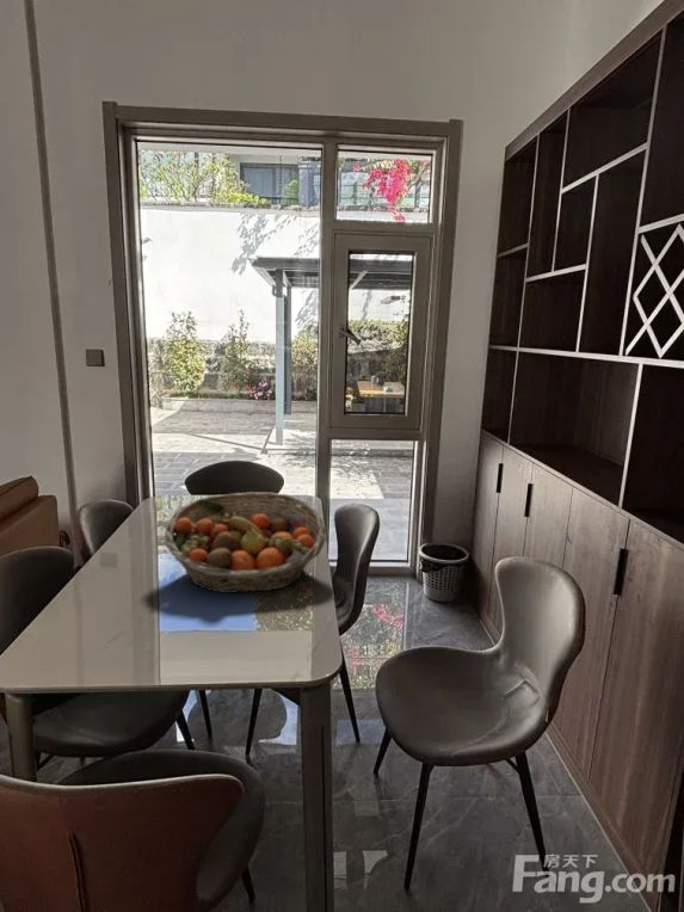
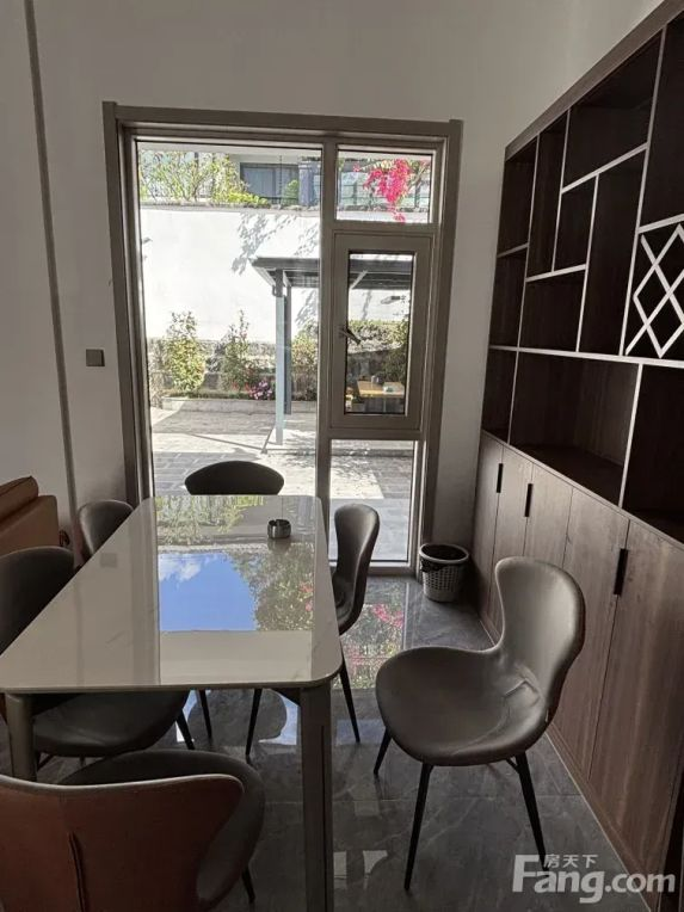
- fruit basket [164,491,327,594]
